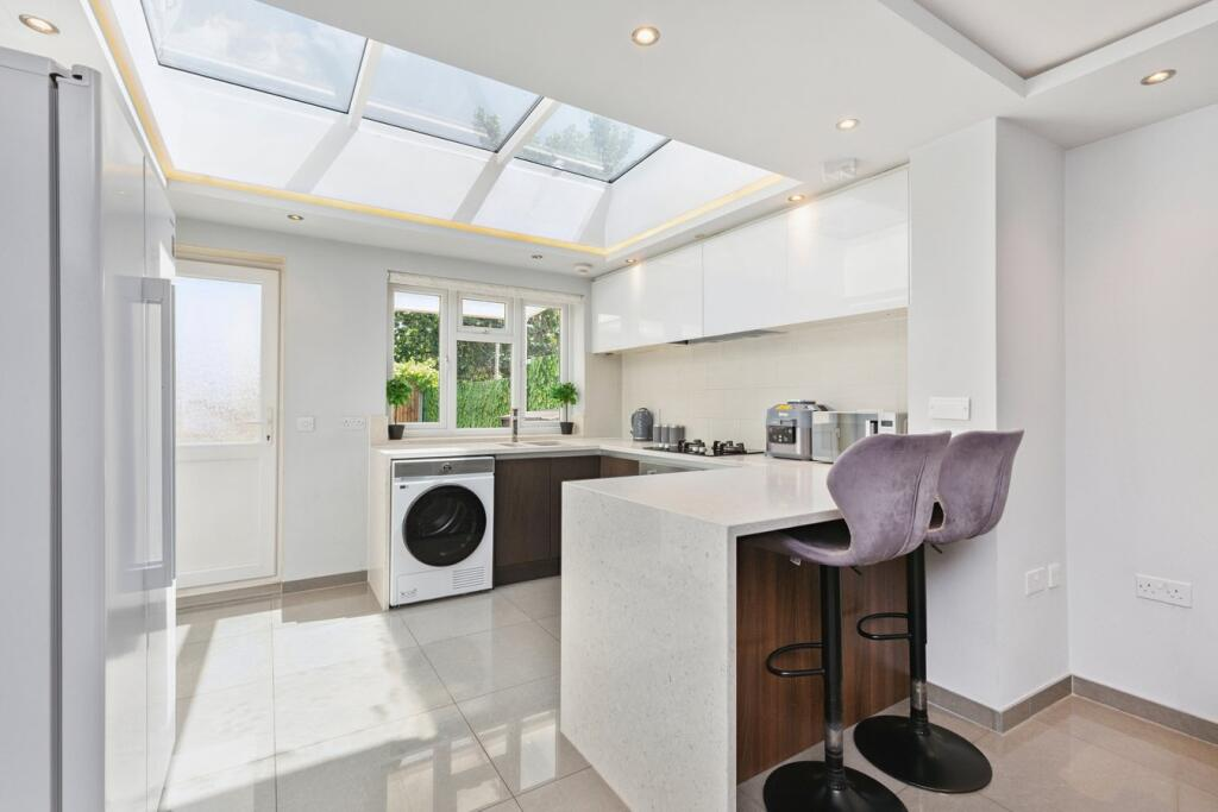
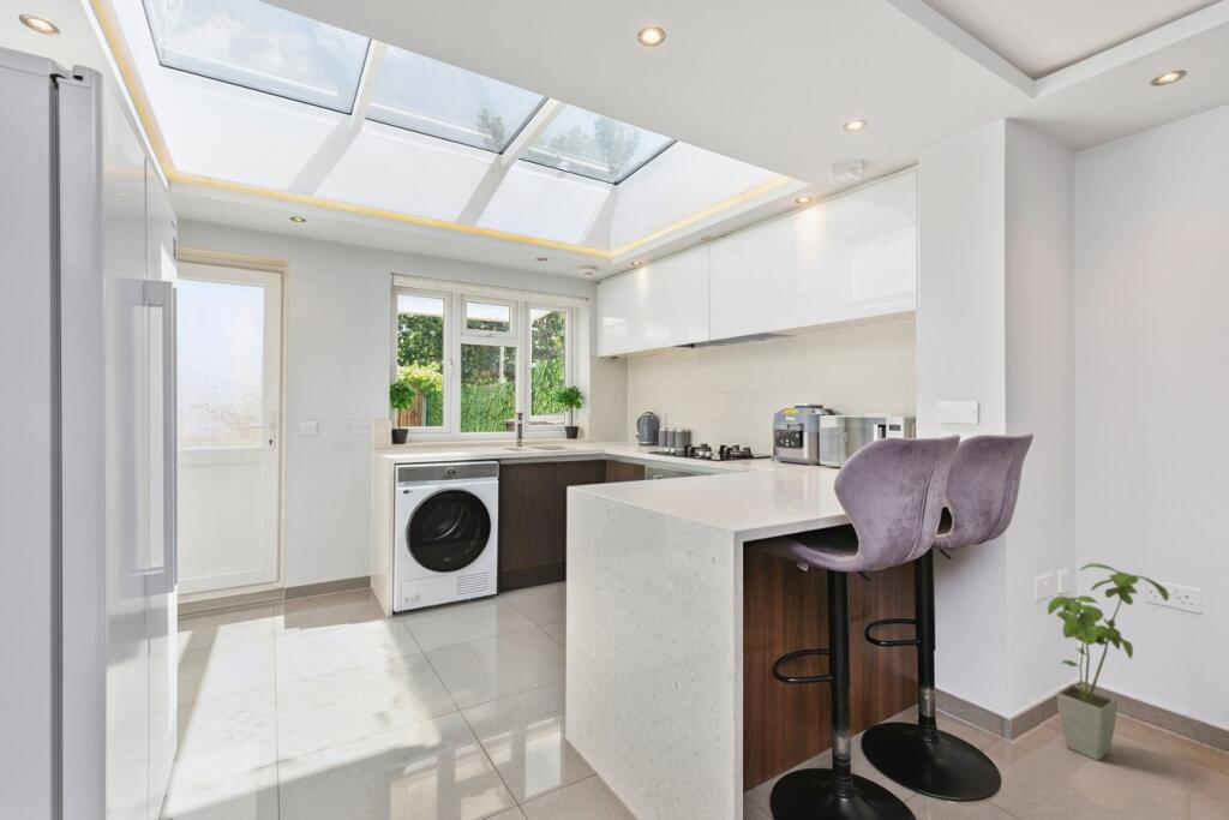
+ house plant [1047,562,1170,761]
